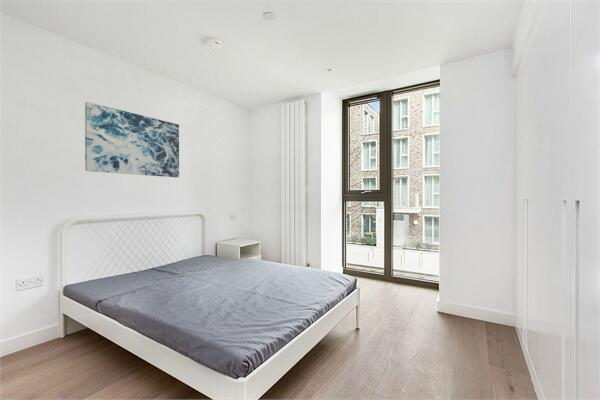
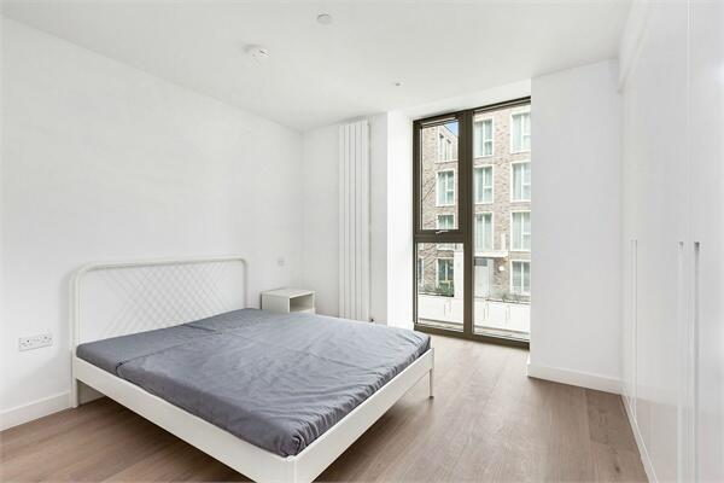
- wall art [84,101,180,178]
